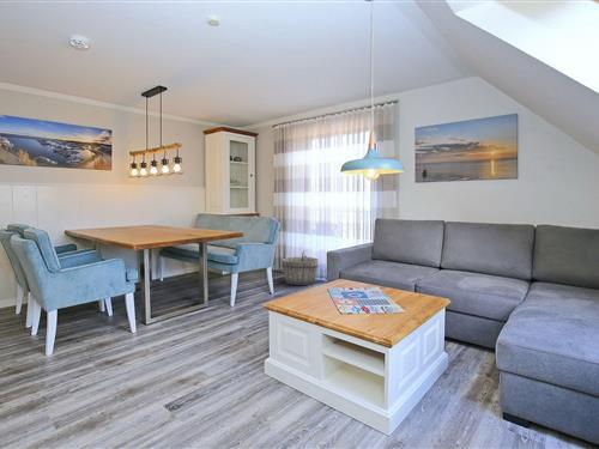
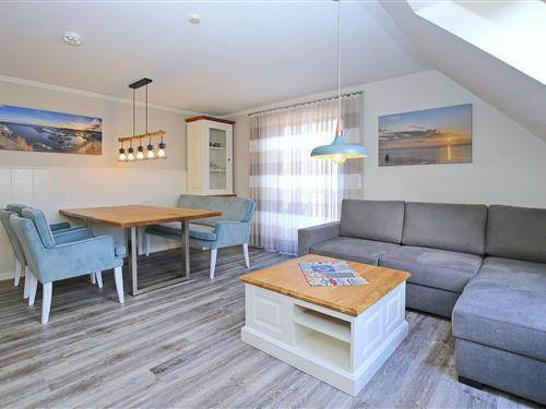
- wooden bucket [280,251,320,286]
